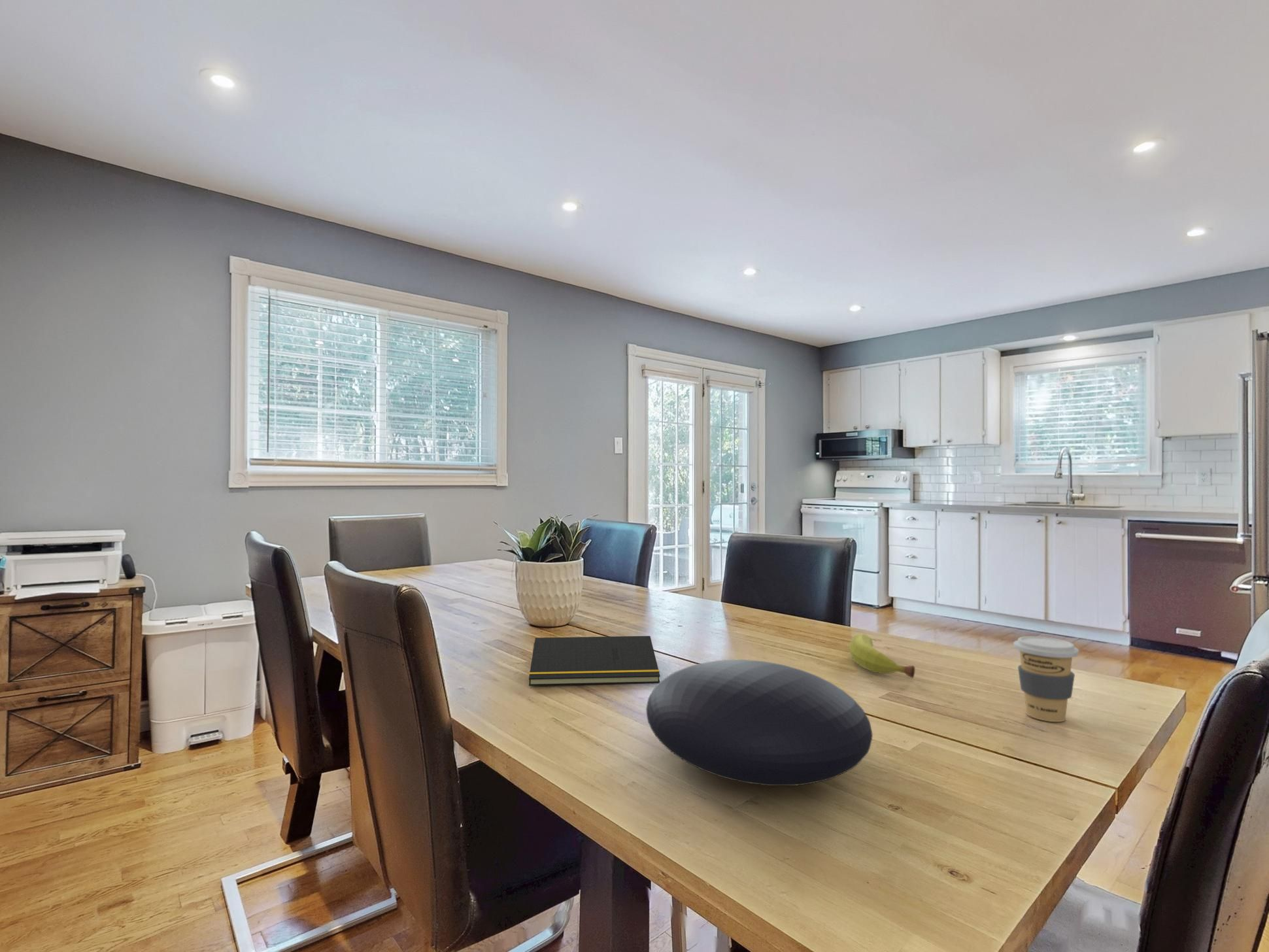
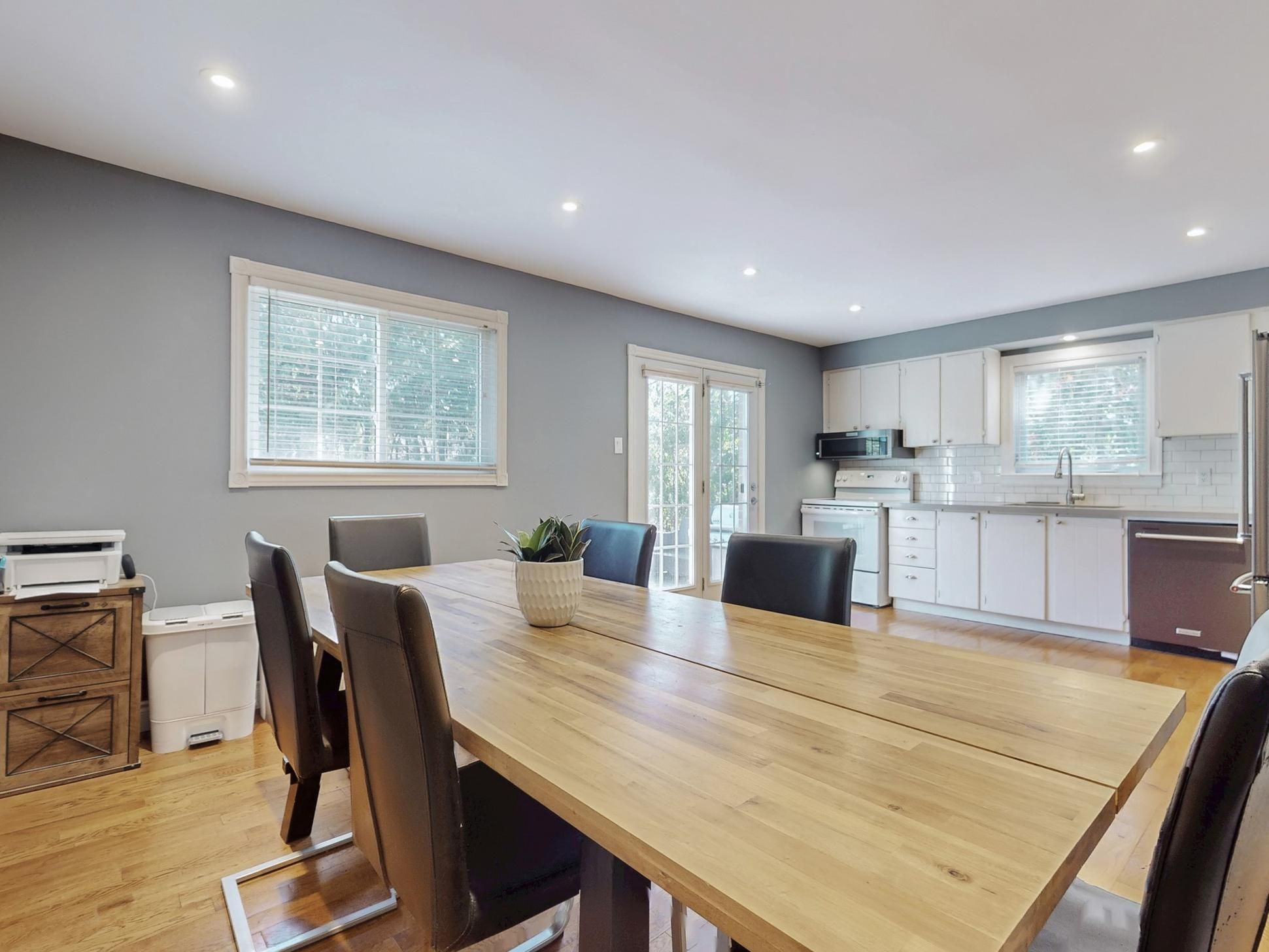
- notepad [528,636,660,687]
- fruit [849,634,916,679]
- coffee cup [1013,636,1079,723]
- plate [645,659,873,787]
